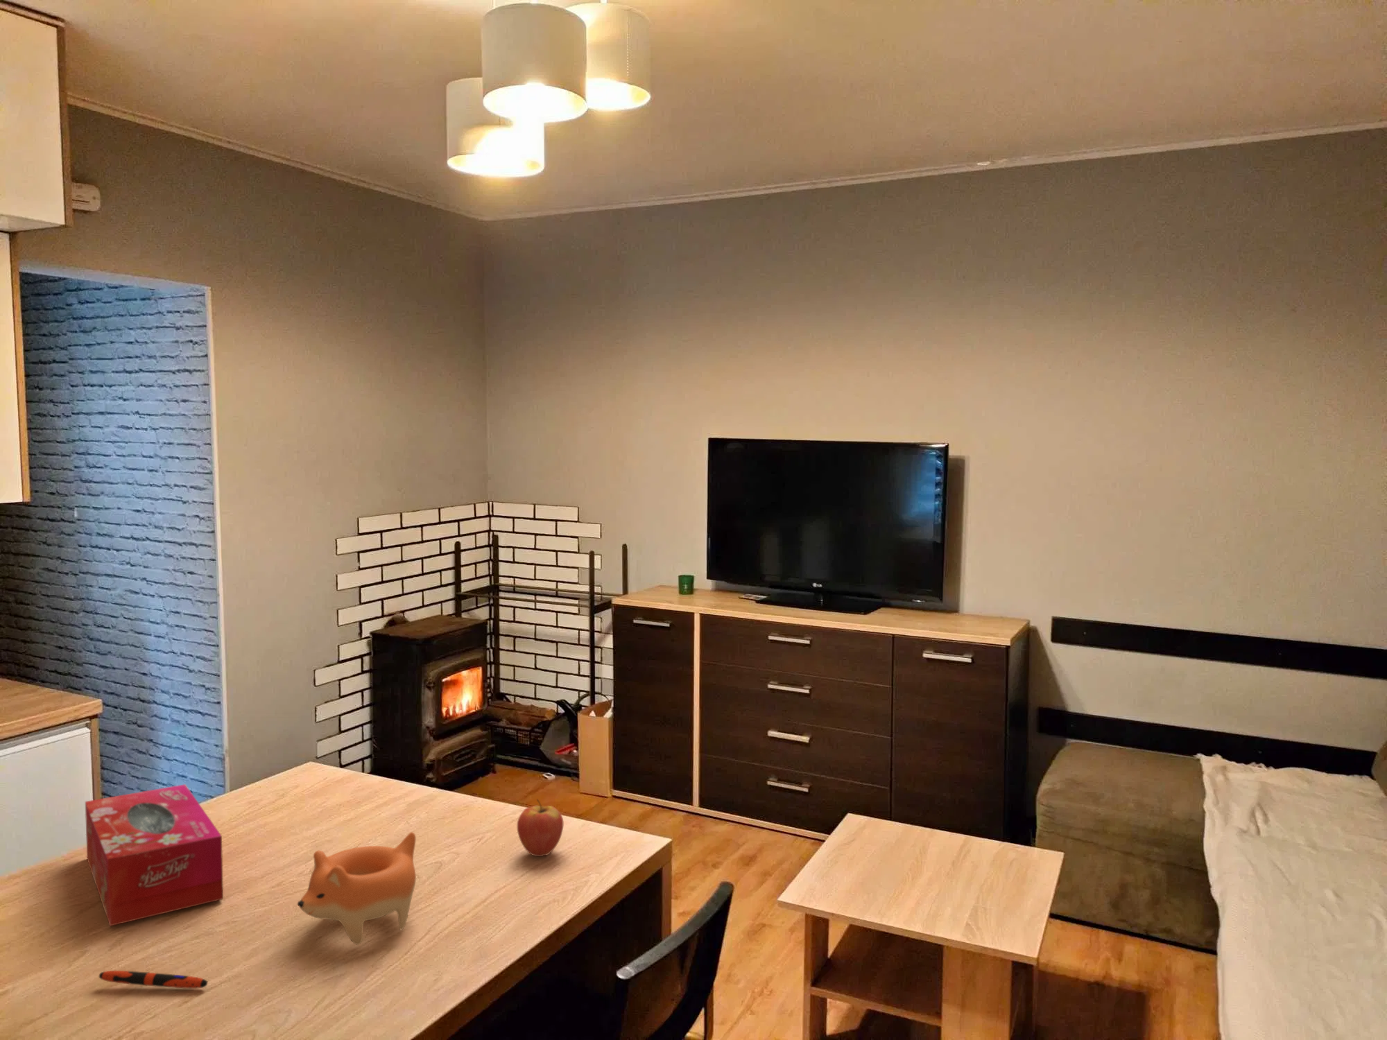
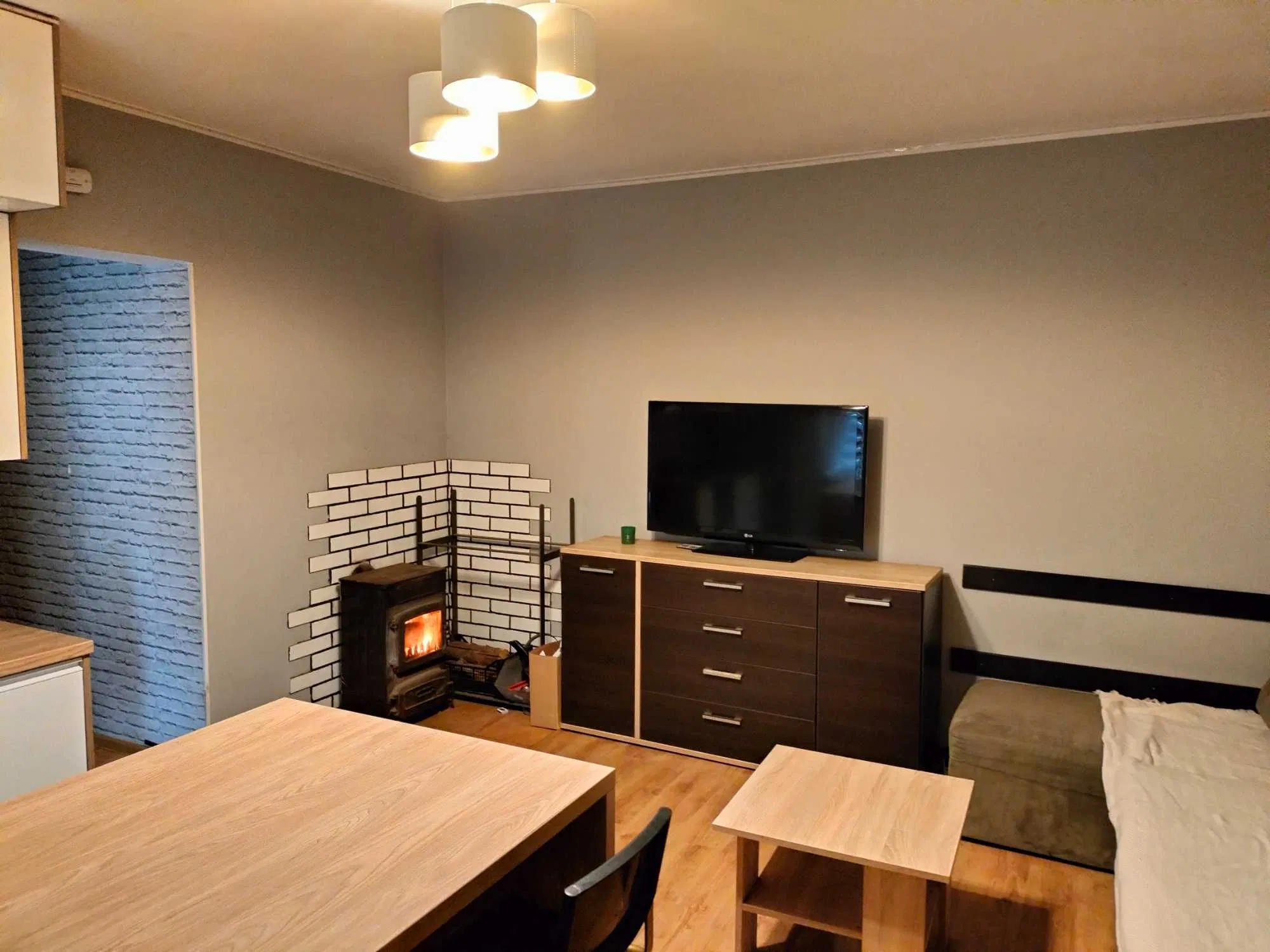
- bowl [297,831,417,946]
- pen [98,970,208,990]
- tissue box [84,783,224,927]
- fruit [517,799,564,856]
